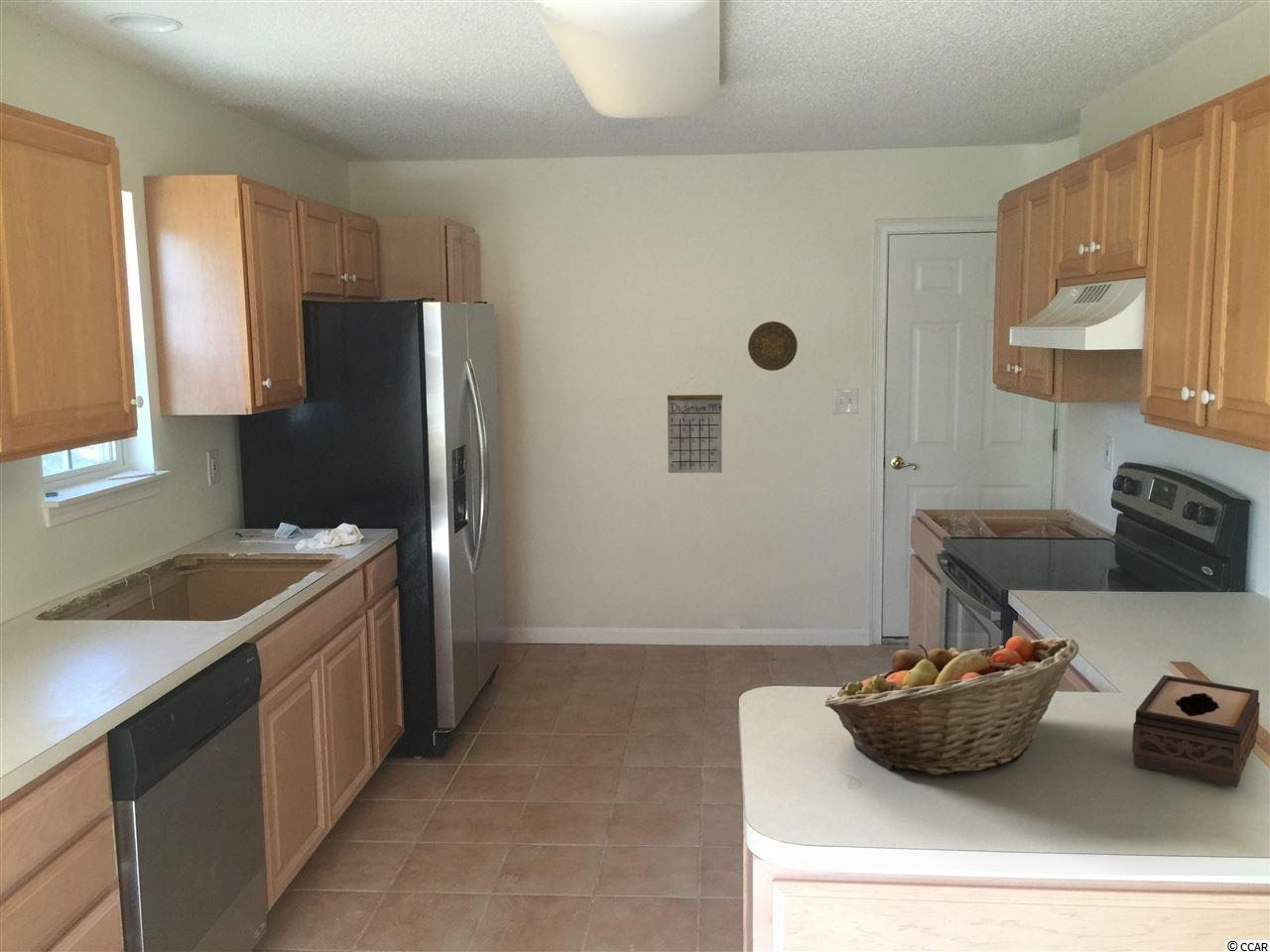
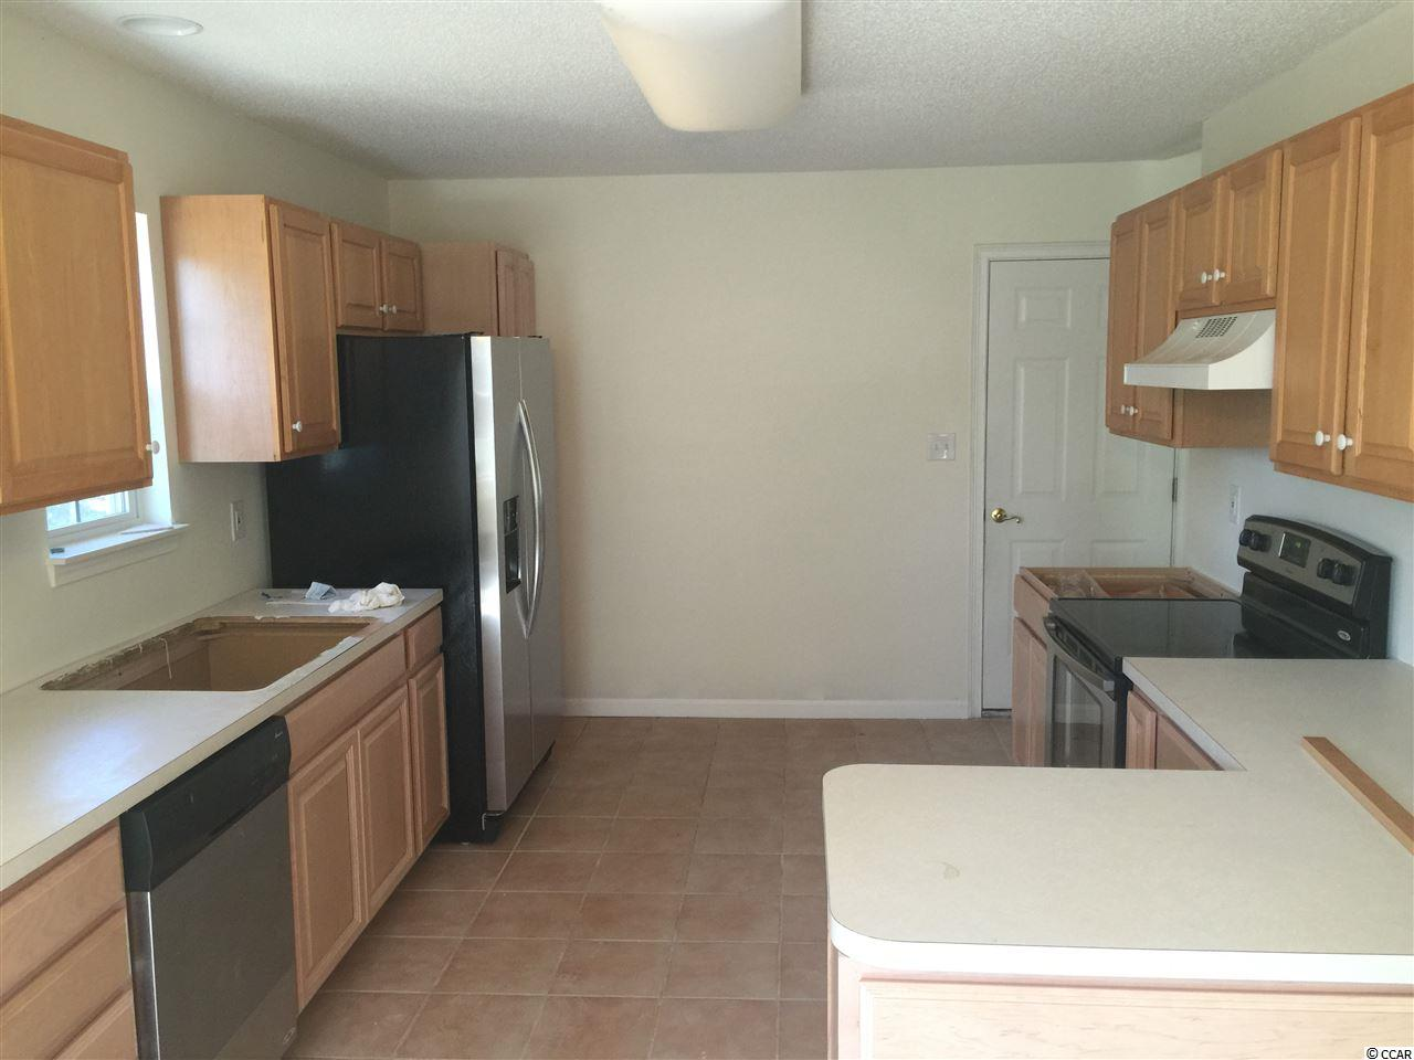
- fruit basket [824,635,1080,776]
- tissue box [1131,674,1261,788]
- decorative plate [747,320,799,372]
- calendar [667,377,723,474]
